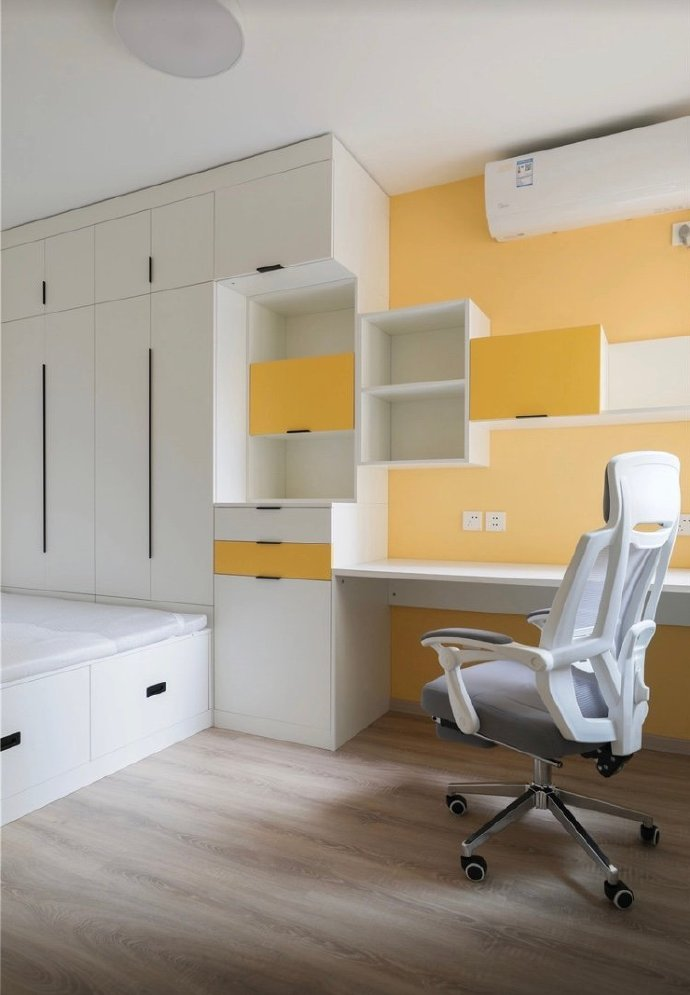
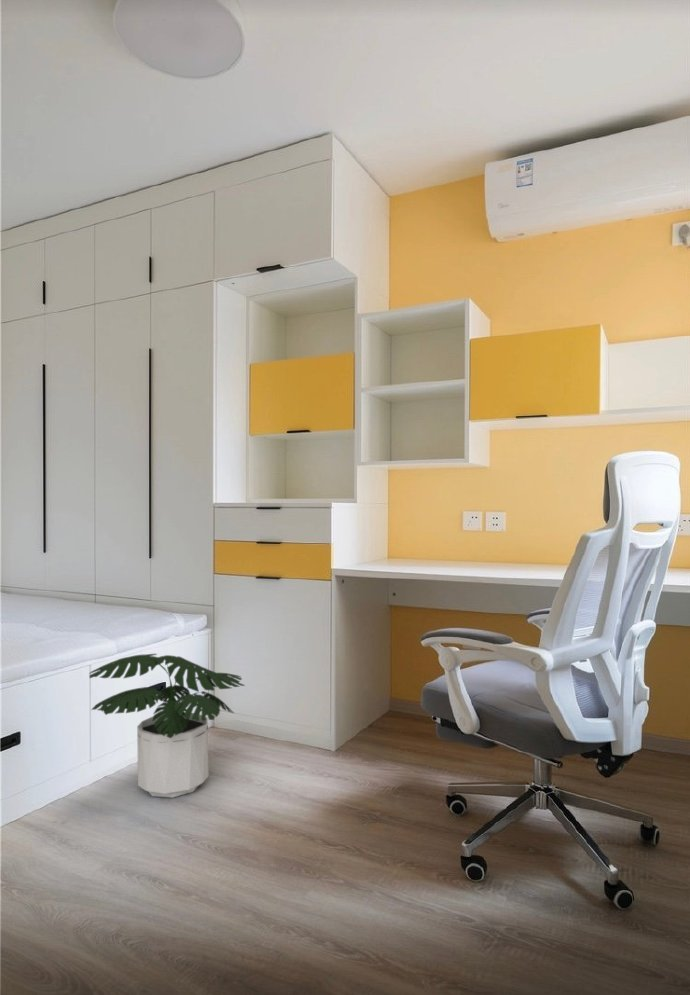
+ potted plant [88,653,246,799]
